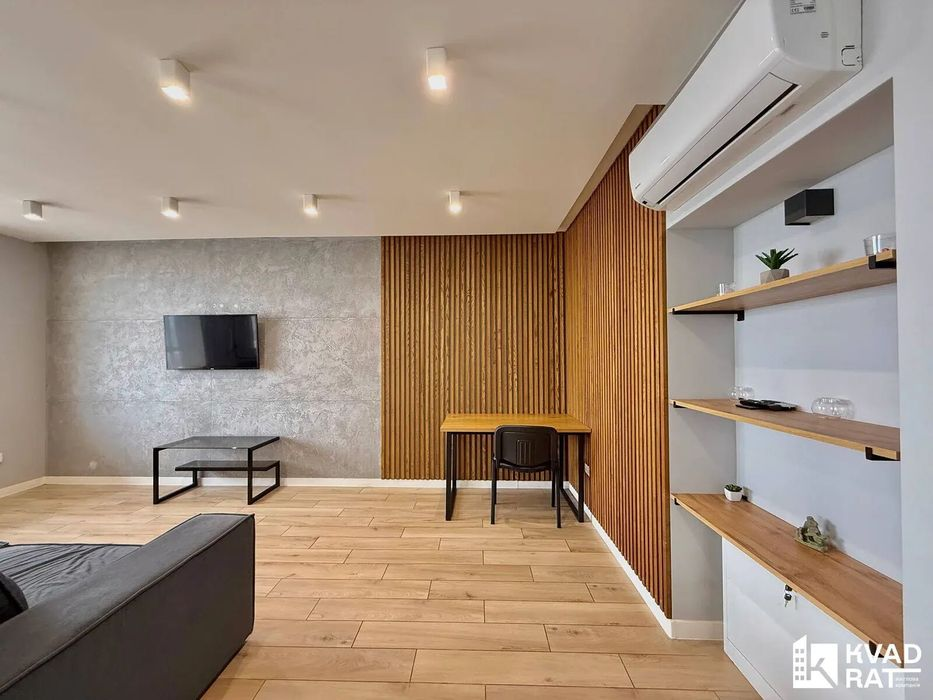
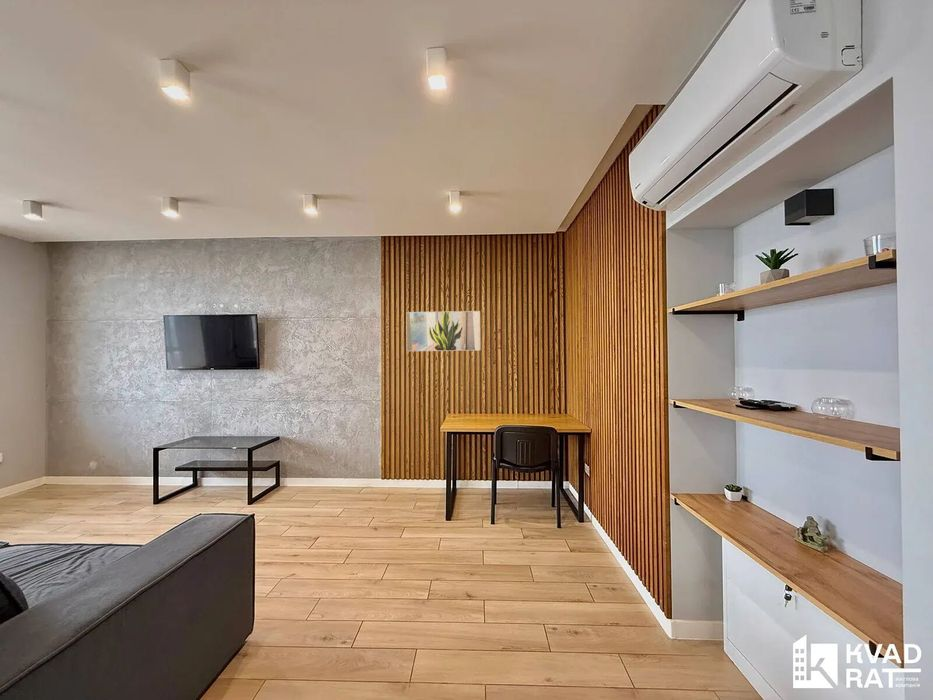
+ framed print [405,310,481,352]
